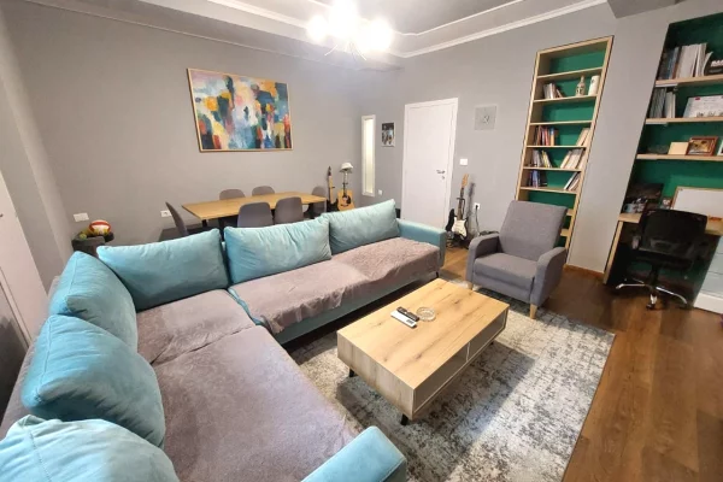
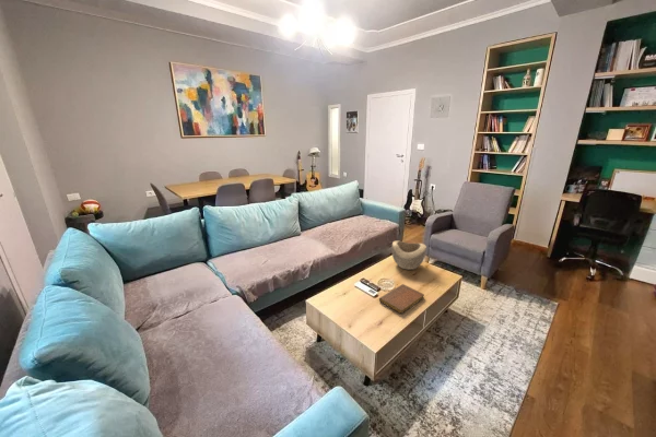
+ notebook [378,283,425,315]
+ decorative bowl [391,240,427,271]
